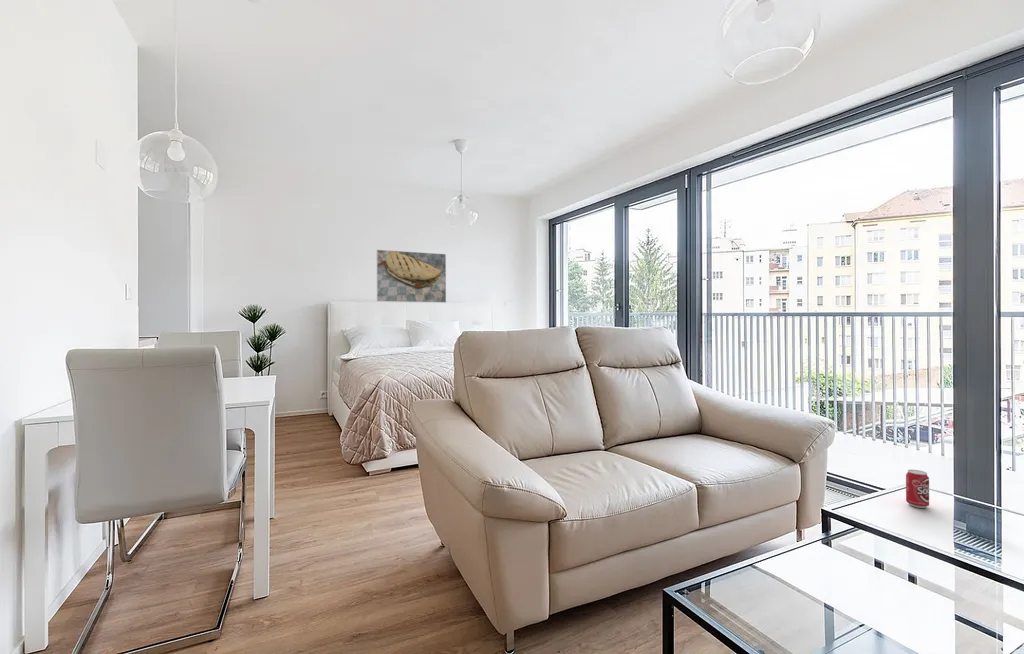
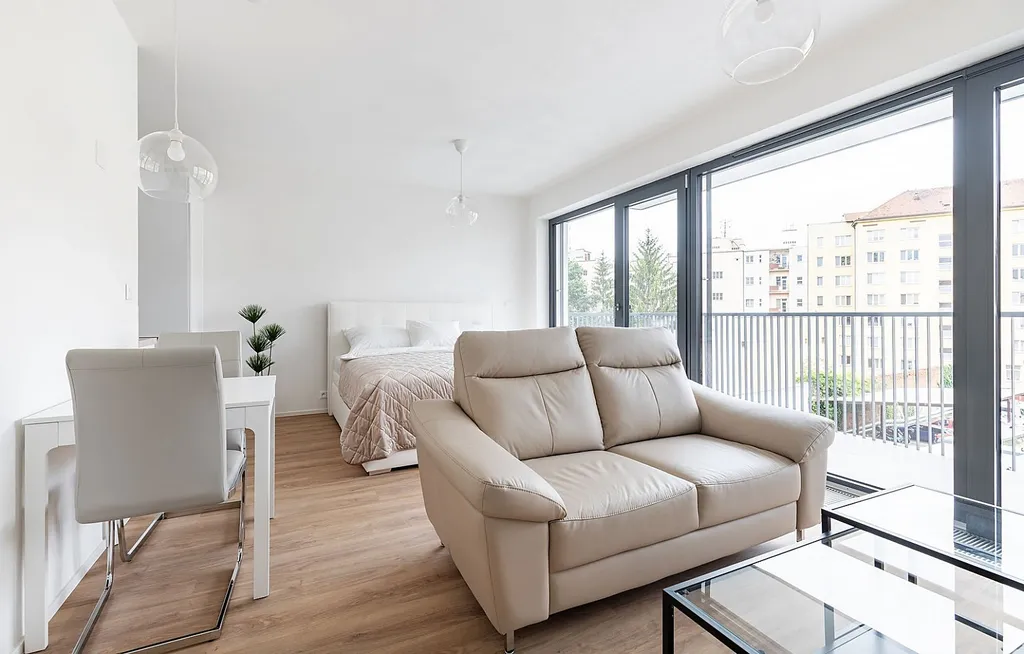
- beverage can [905,469,930,509]
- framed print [376,249,447,304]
